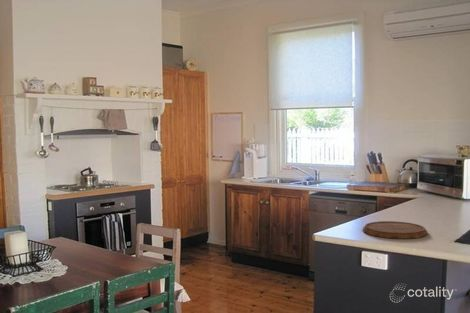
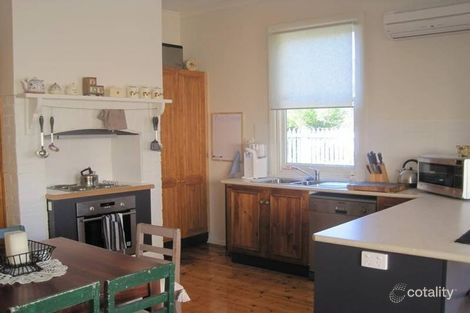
- cutting board [362,220,429,240]
